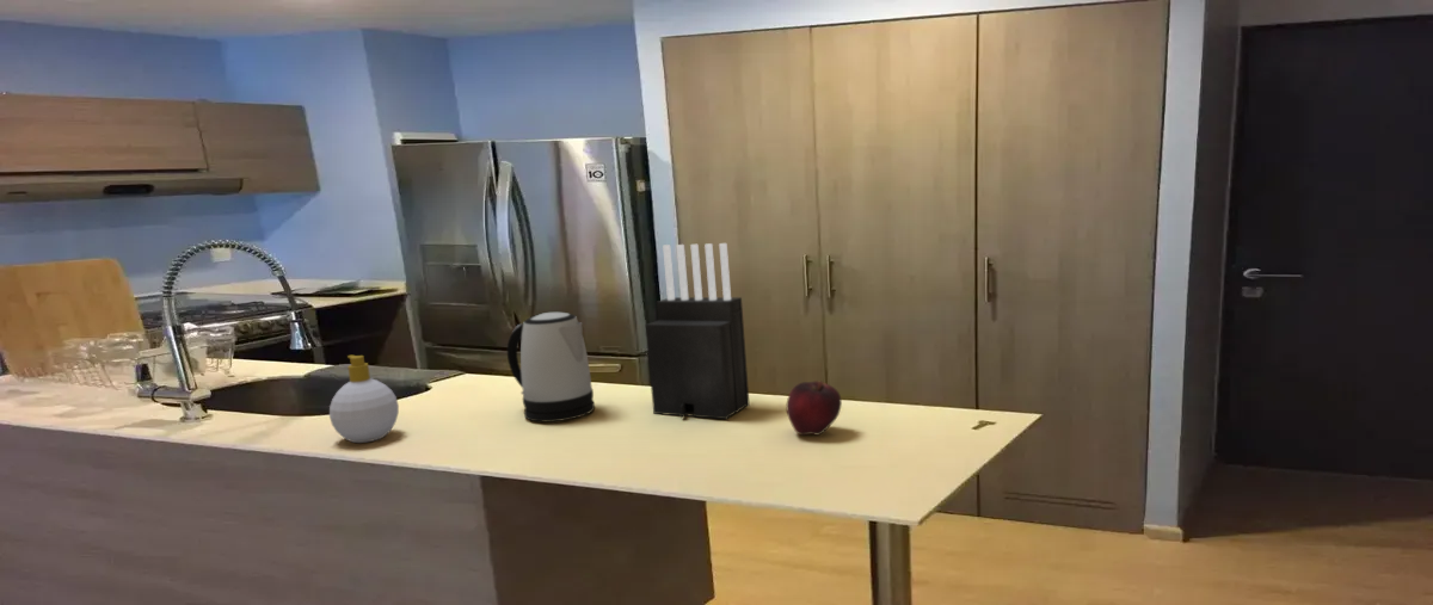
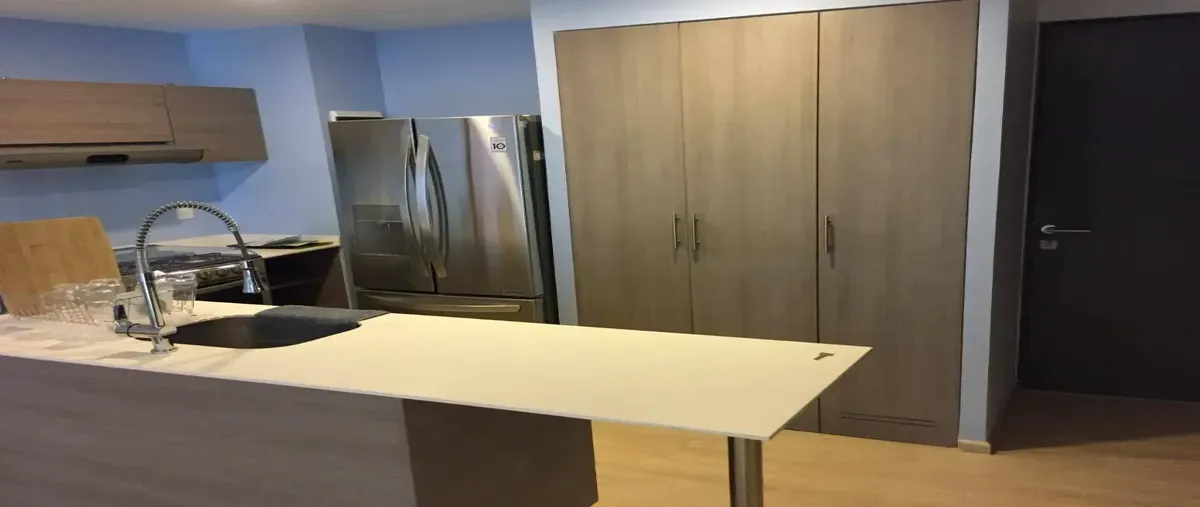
- knife block [645,242,751,420]
- fruit [785,379,843,437]
- soap bottle [328,354,400,444]
- kettle [506,311,596,424]
